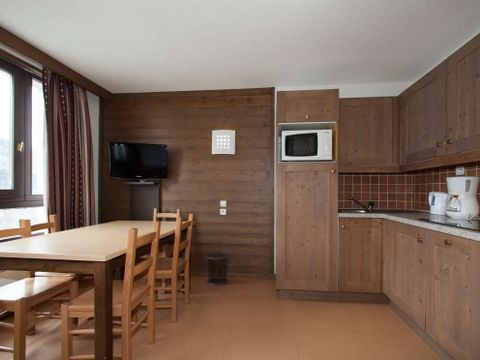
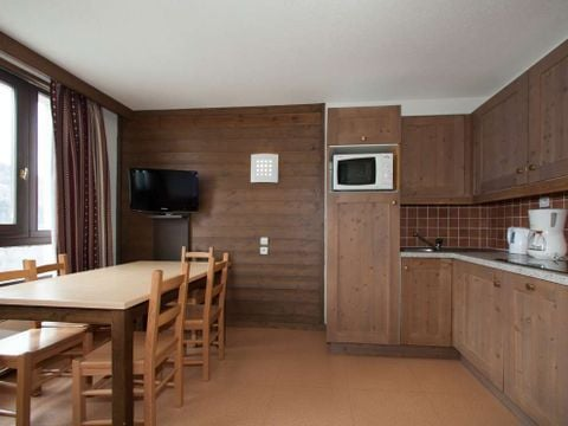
- waste bin [204,251,231,286]
